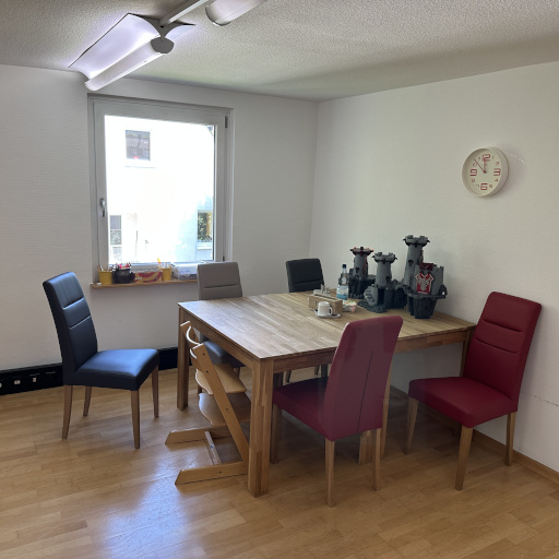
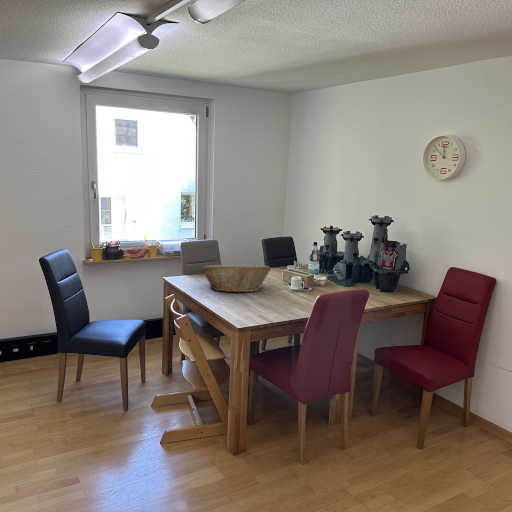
+ fruit basket [200,262,272,294]
